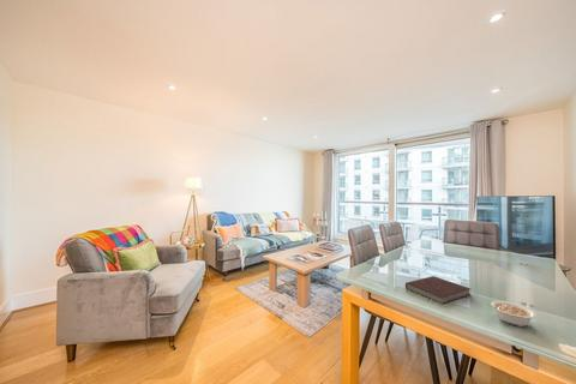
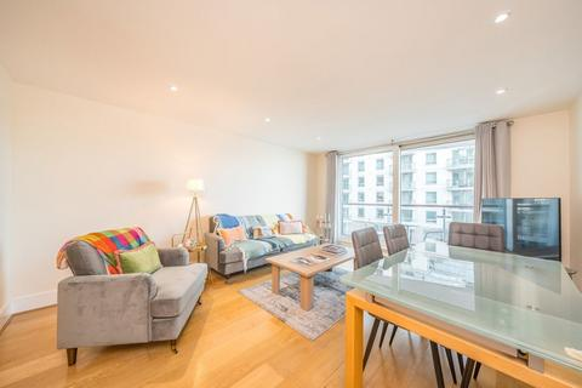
- notebook [404,275,473,305]
- legume [487,300,536,328]
